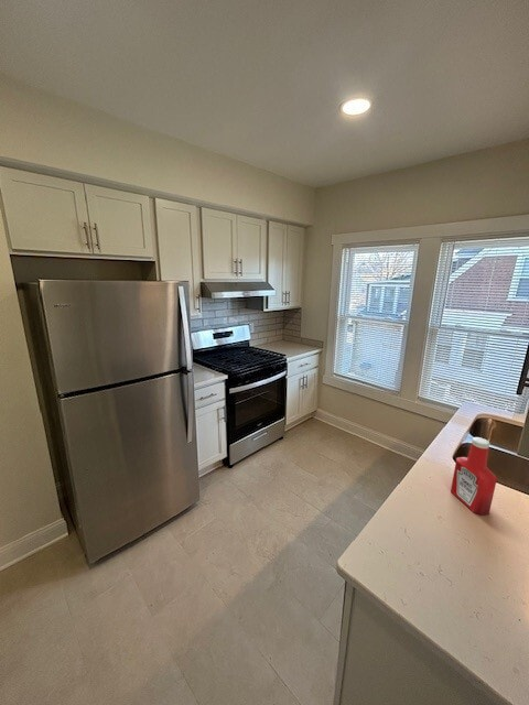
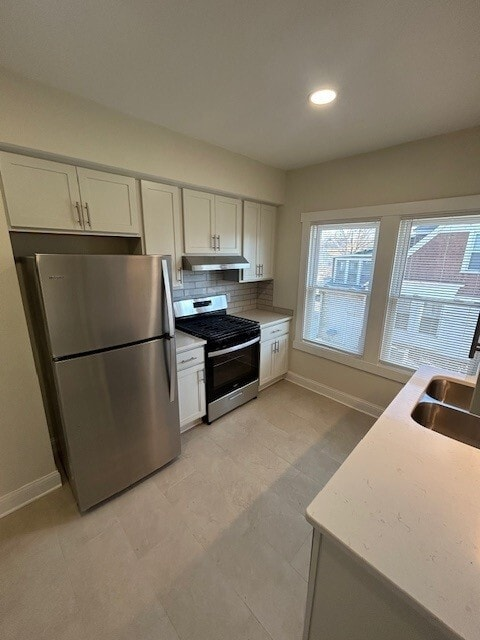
- soap bottle [450,436,498,517]
